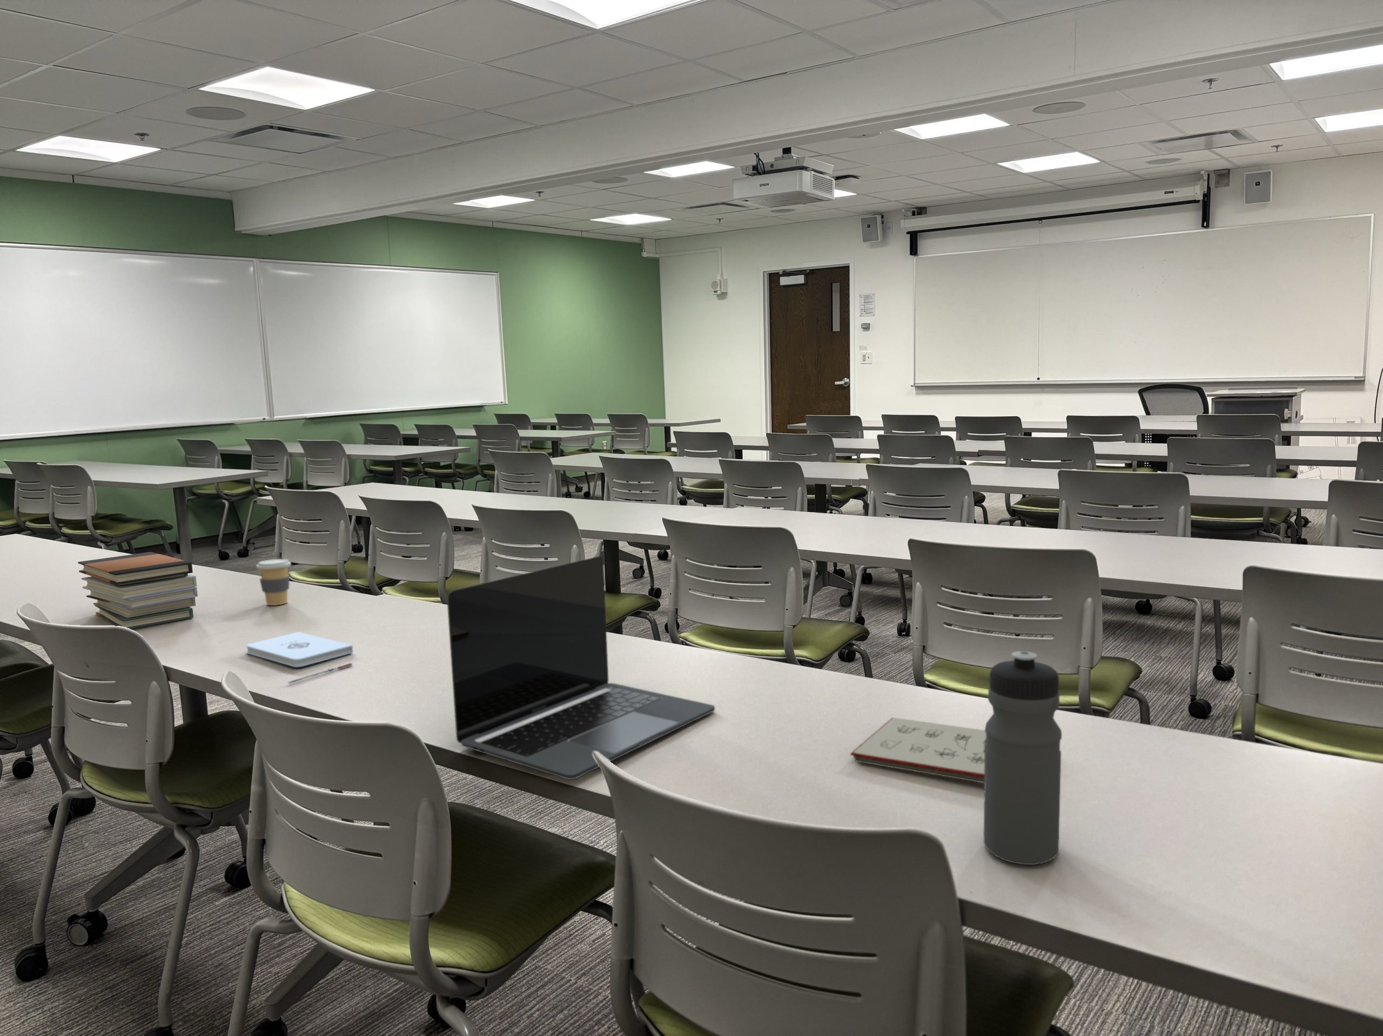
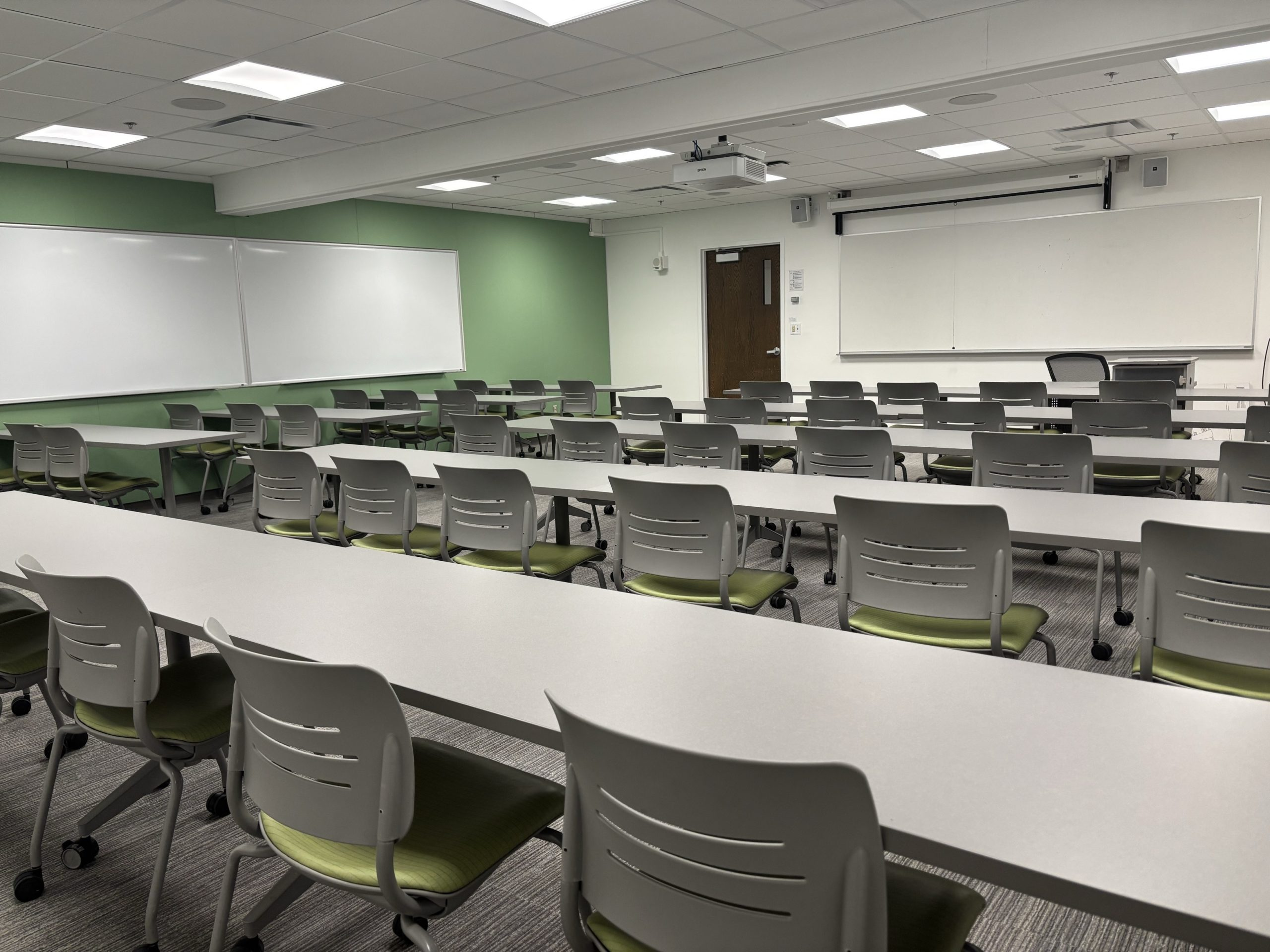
- pen [287,663,353,684]
- notepad [849,717,986,784]
- book stack [77,552,198,629]
- laptop [446,556,715,779]
- coffee cup [256,558,291,606]
- water bottle [983,651,1063,865]
- notepad [245,631,354,667]
